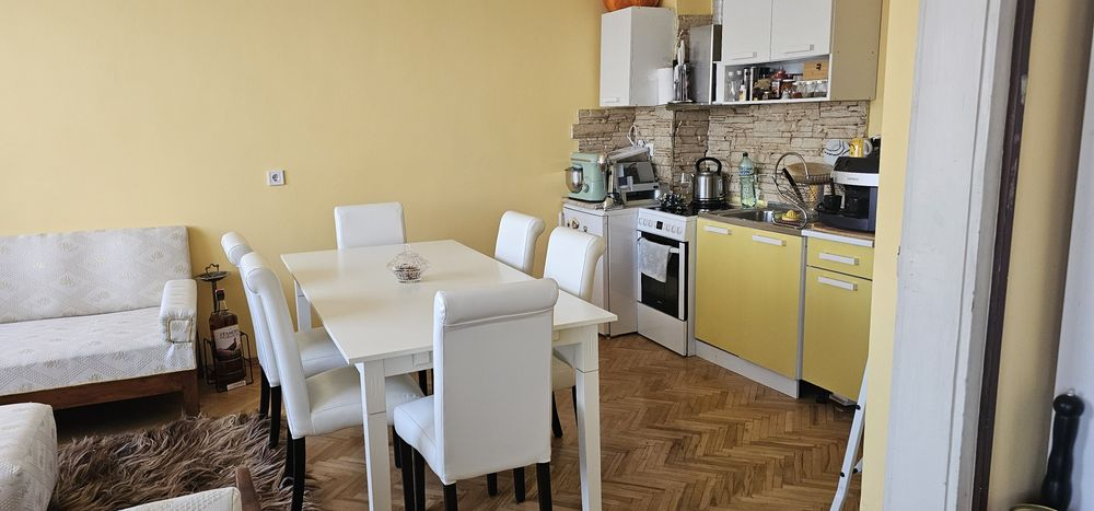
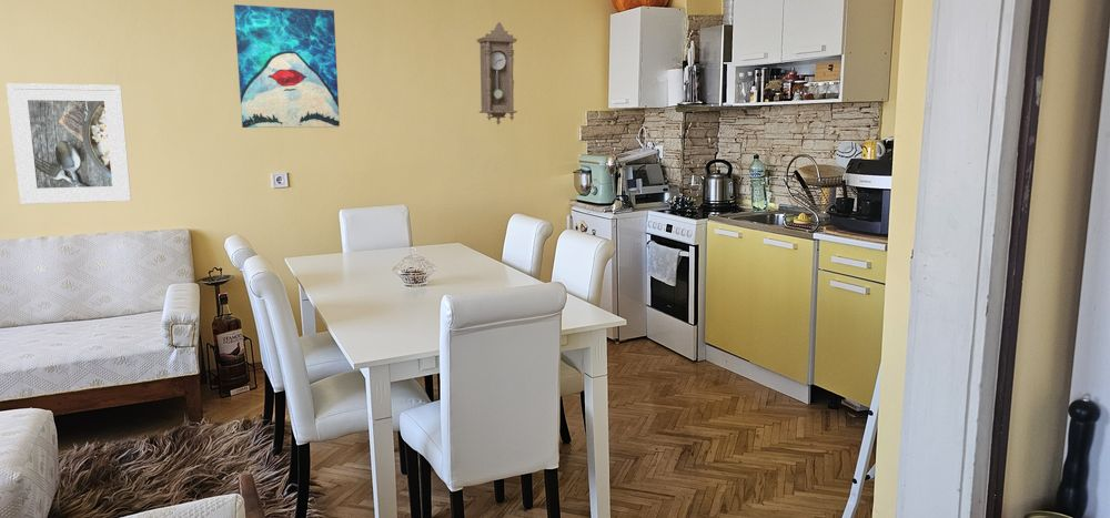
+ pendulum clock [476,21,518,125]
+ wall art [233,3,341,129]
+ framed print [6,82,132,205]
